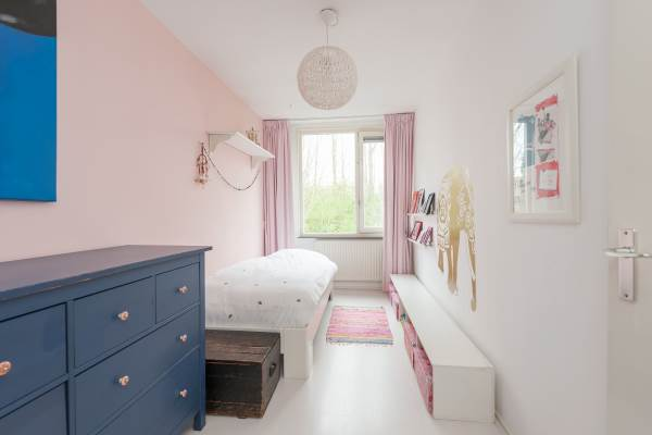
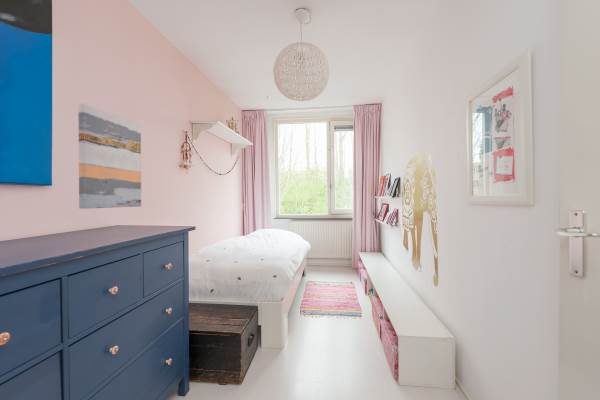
+ wall art [77,103,142,210]
